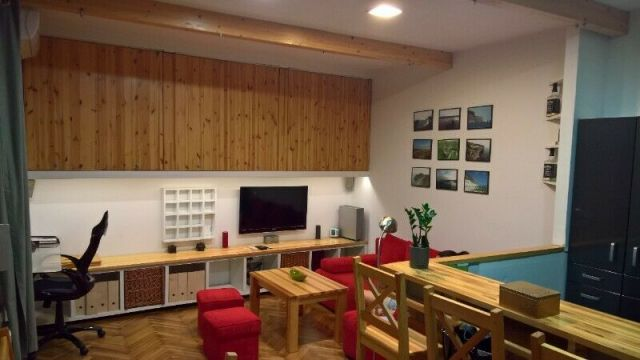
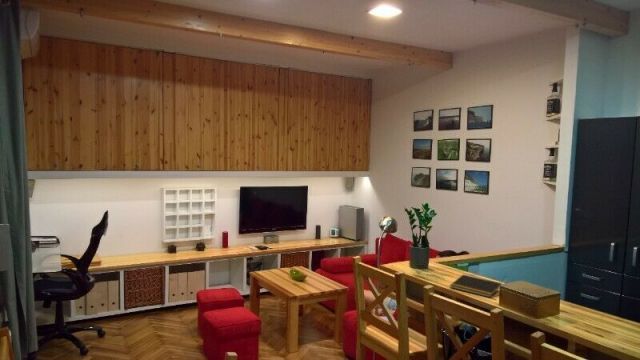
+ notepad [449,274,503,298]
